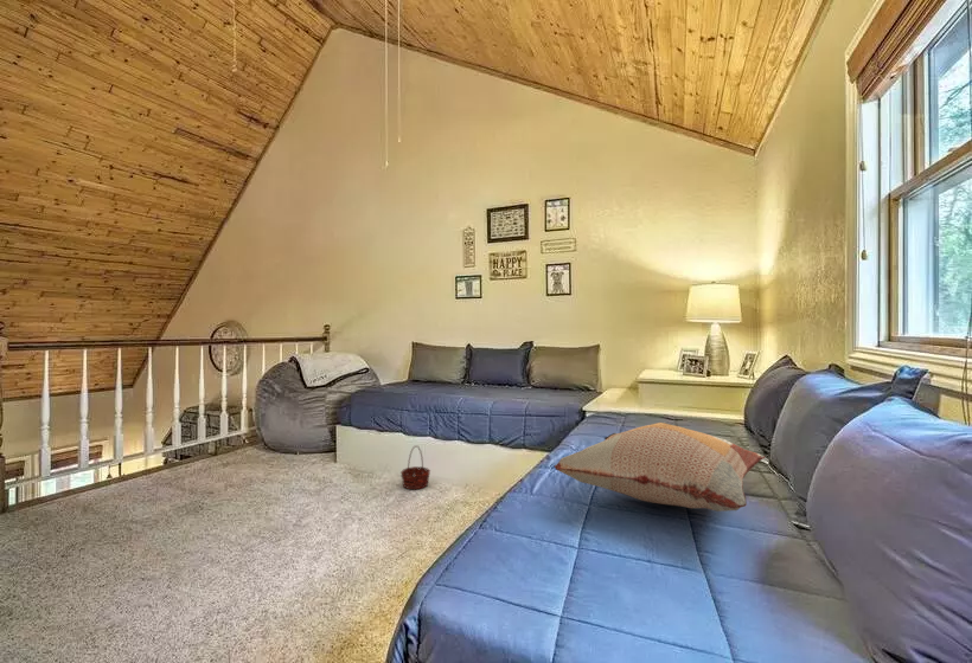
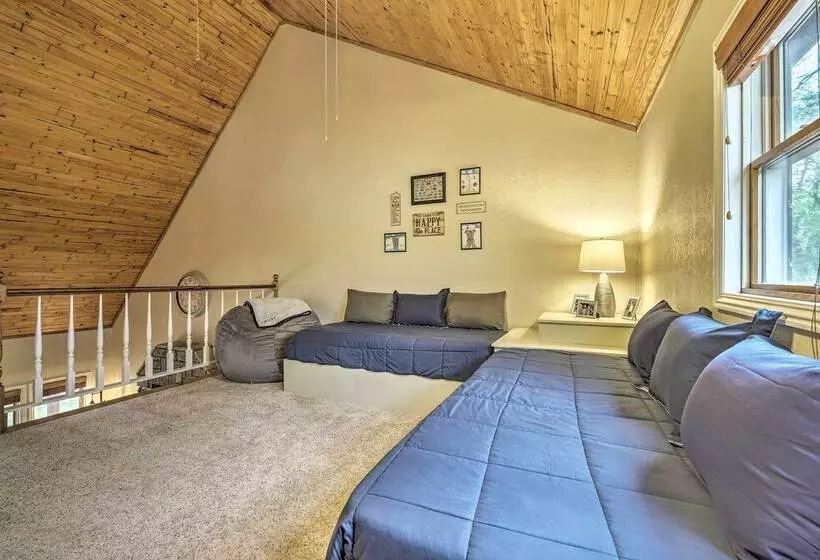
- decorative pillow [554,421,766,513]
- basket [399,444,431,490]
